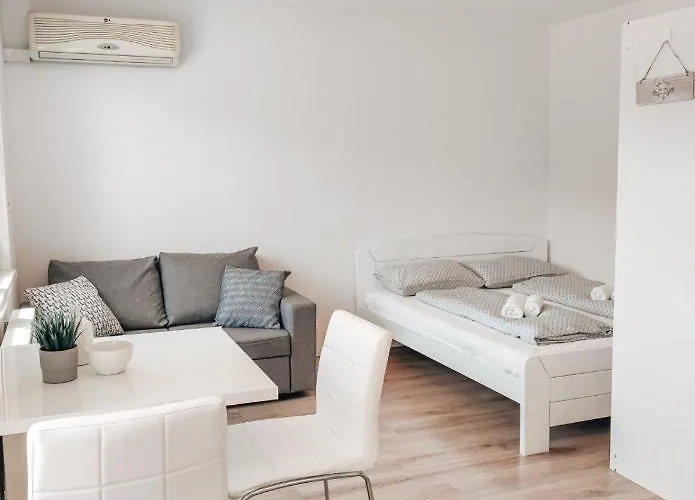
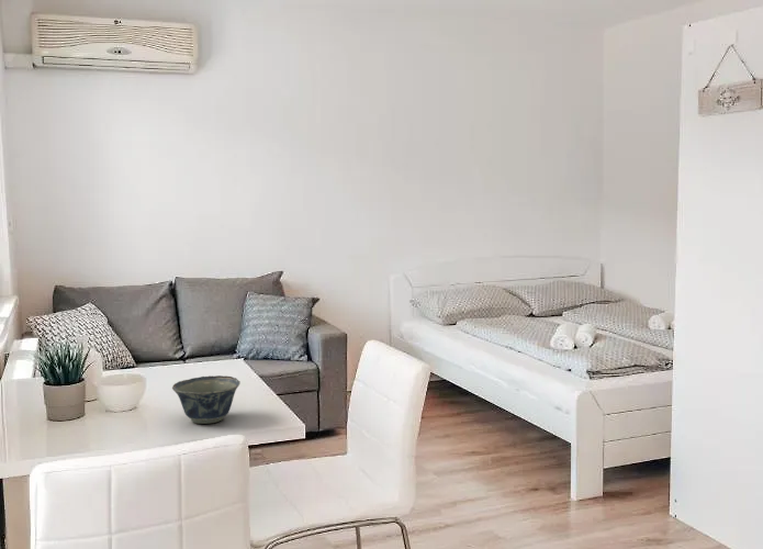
+ bowl [171,374,242,425]
